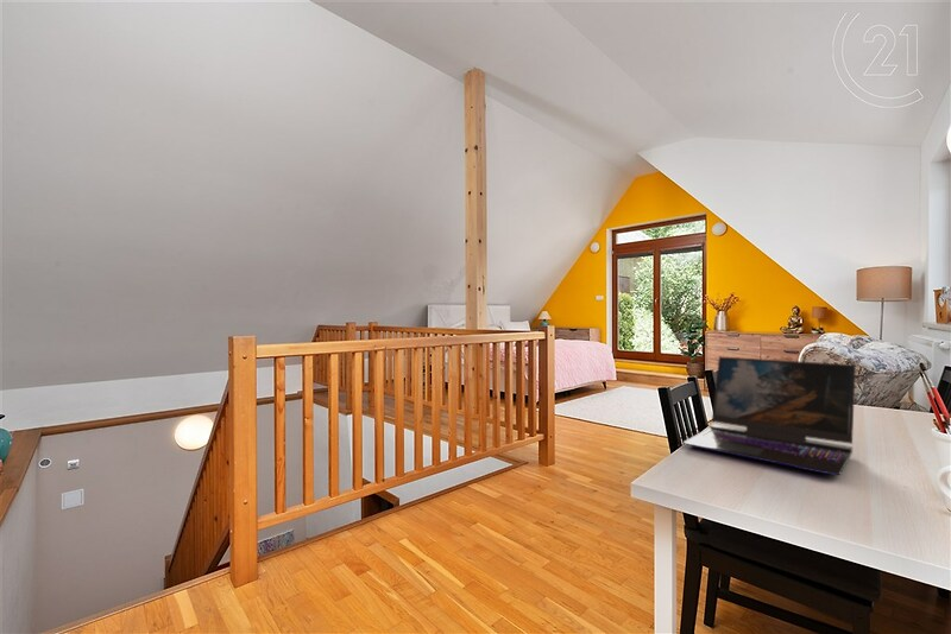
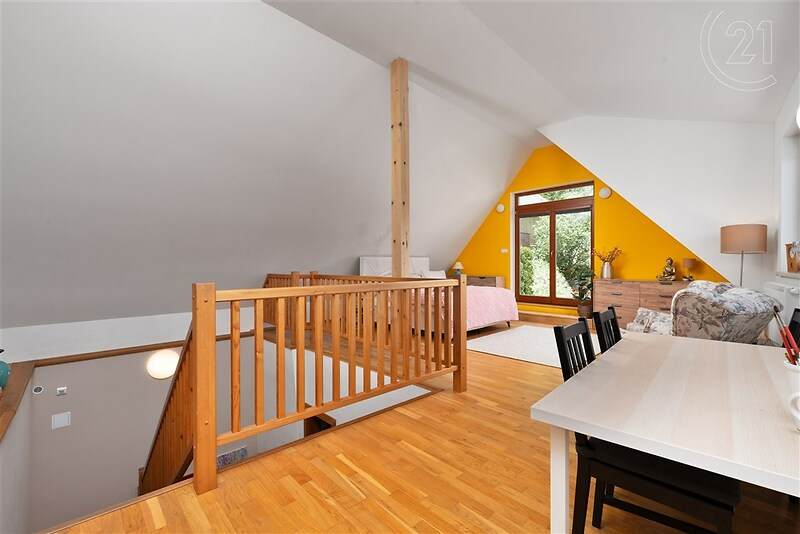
- laptop [682,355,857,476]
